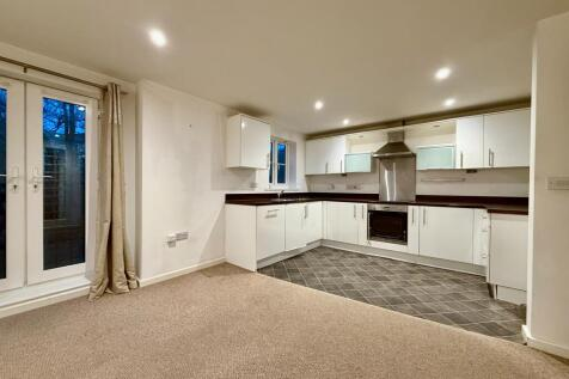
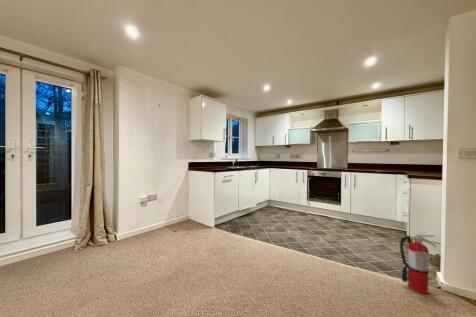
+ fire extinguisher [399,231,438,295]
